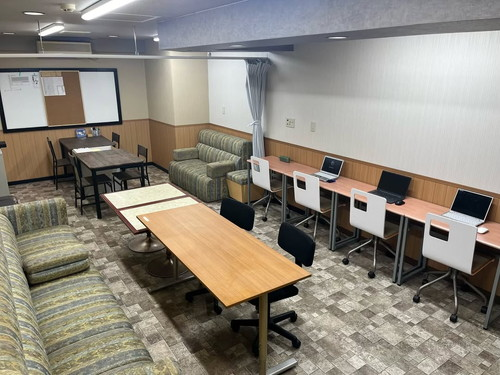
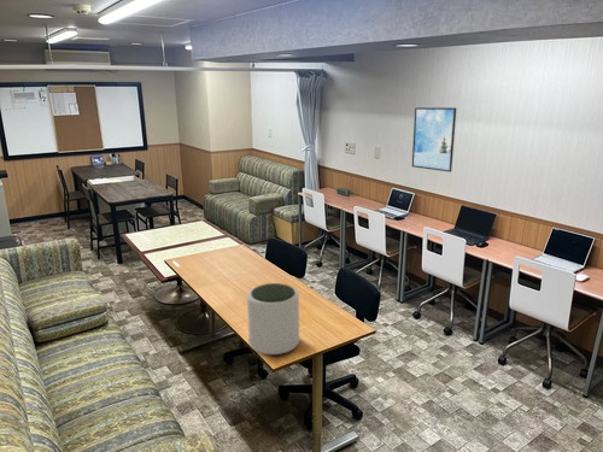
+ plant pot [246,282,300,356]
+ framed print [411,106,457,174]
